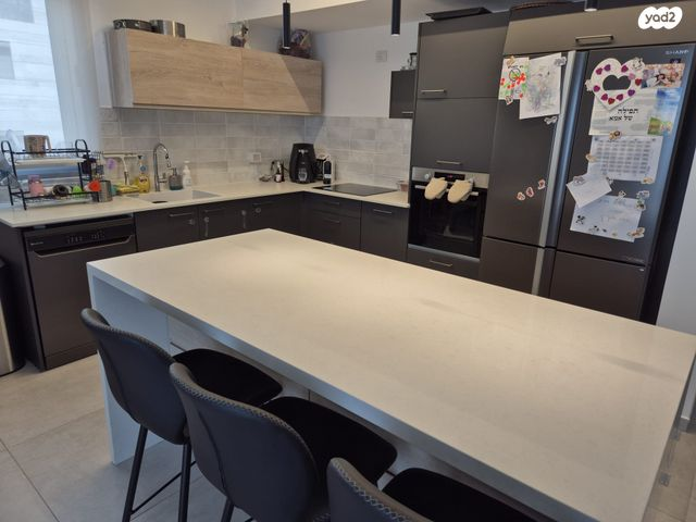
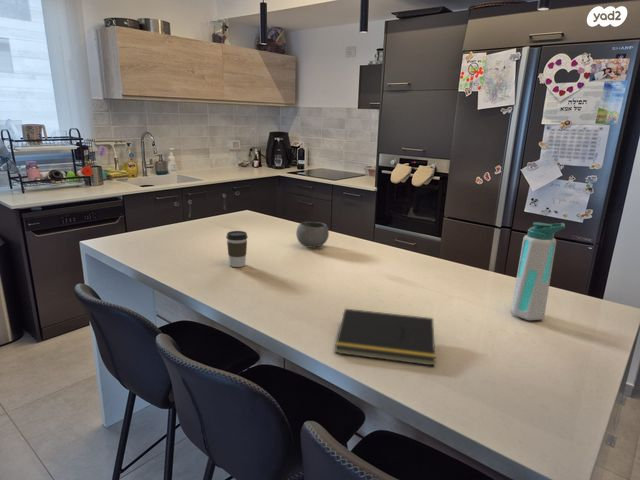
+ bowl [295,221,330,249]
+ notepad [334,308,436,367]
+ coffee cup [225,230,249,268]
+ water bottle [511,221,566,321]
